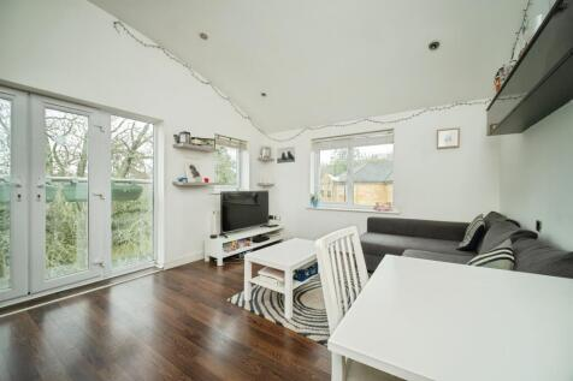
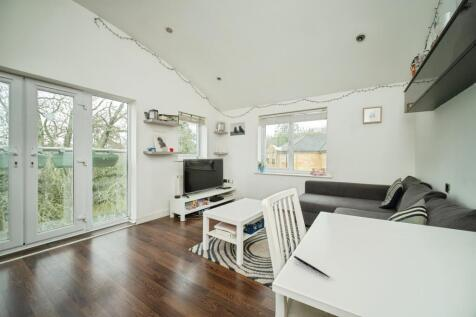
+ pen [293,255,331,279]
